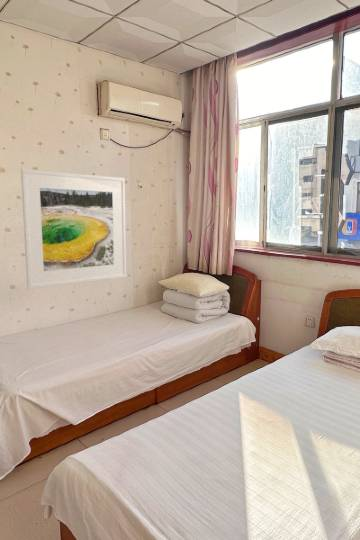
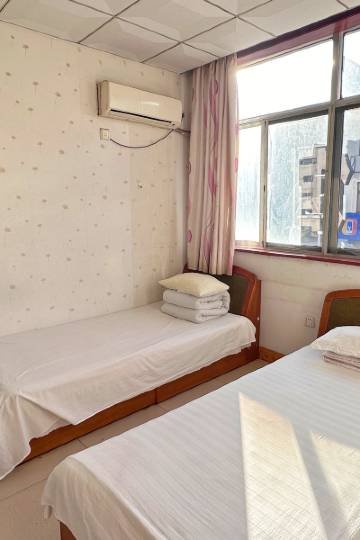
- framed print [20,168,127,290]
